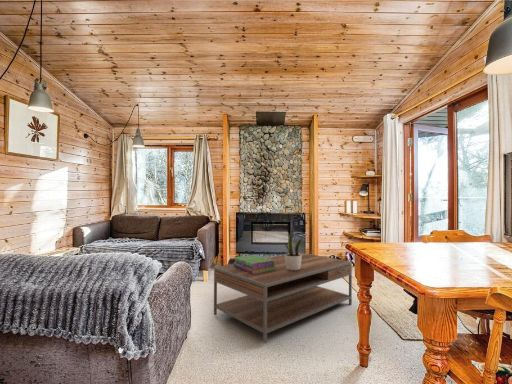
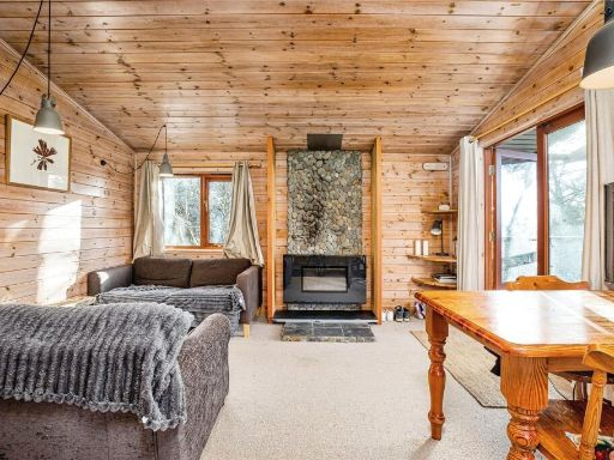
- stack of books [232,254,276,274]
- coffee table [213,251,353,344]
- potted plant [283,232,305,271]
